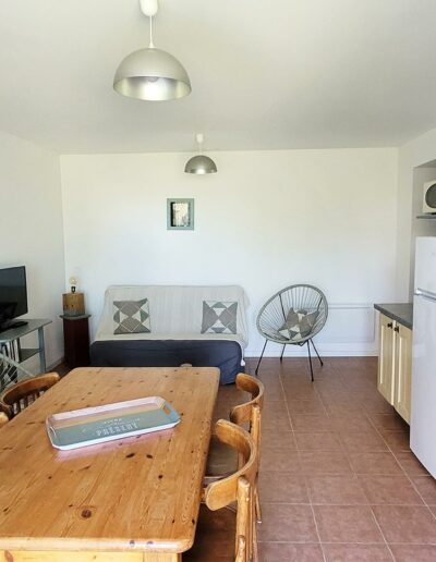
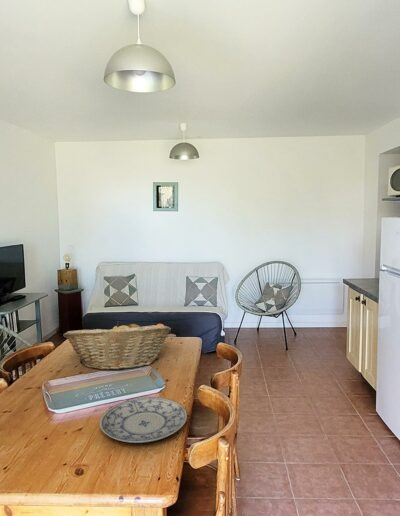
+ plate [99,396,188,444]
+ fruit basket [62,320,172,371]
